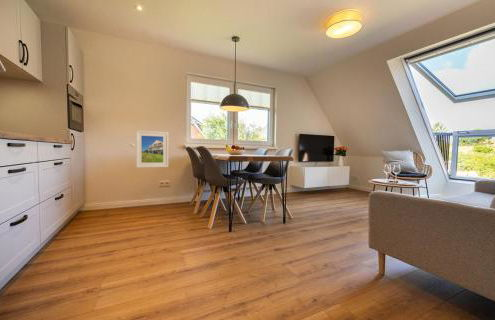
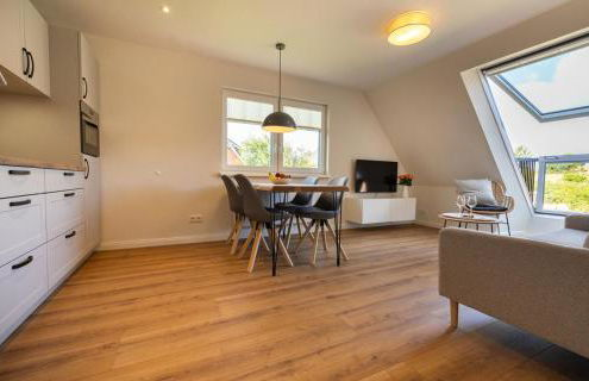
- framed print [135,130,169,169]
